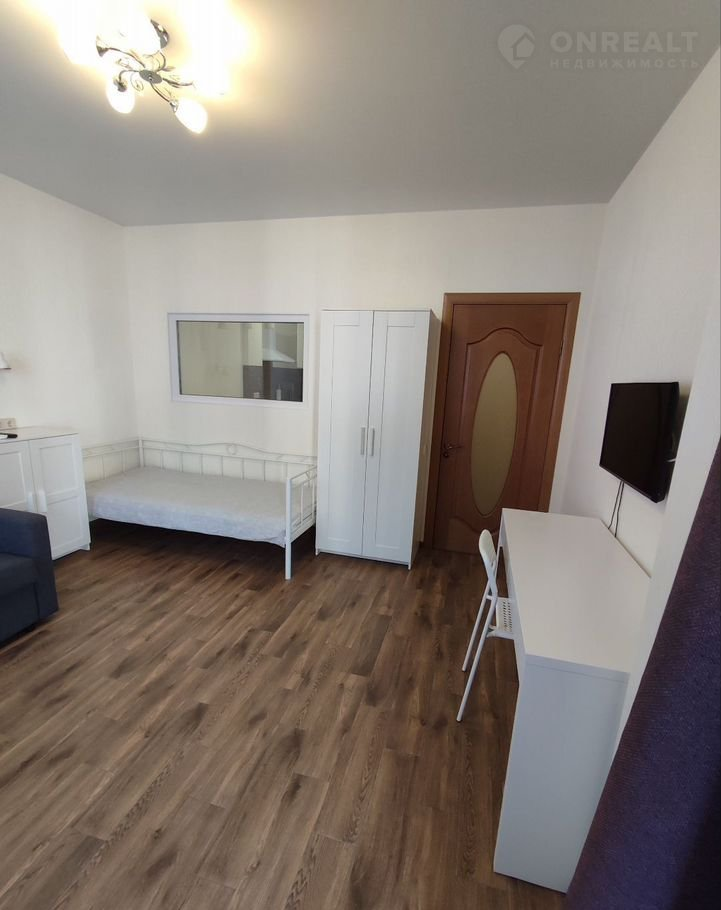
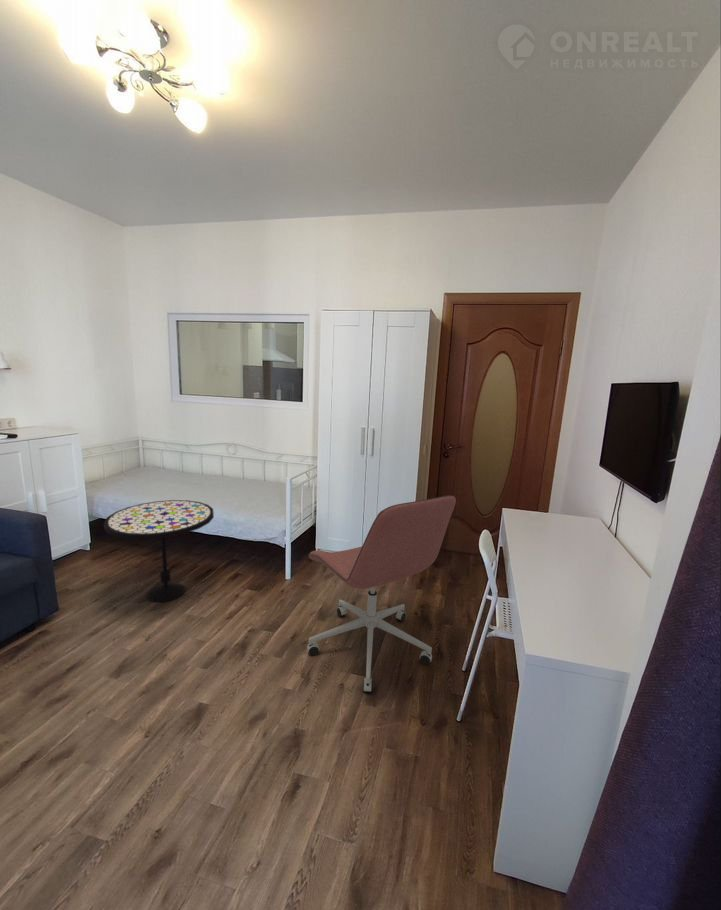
+ office chair [306,494,457,693]
+ side table [103,499,215,603]
